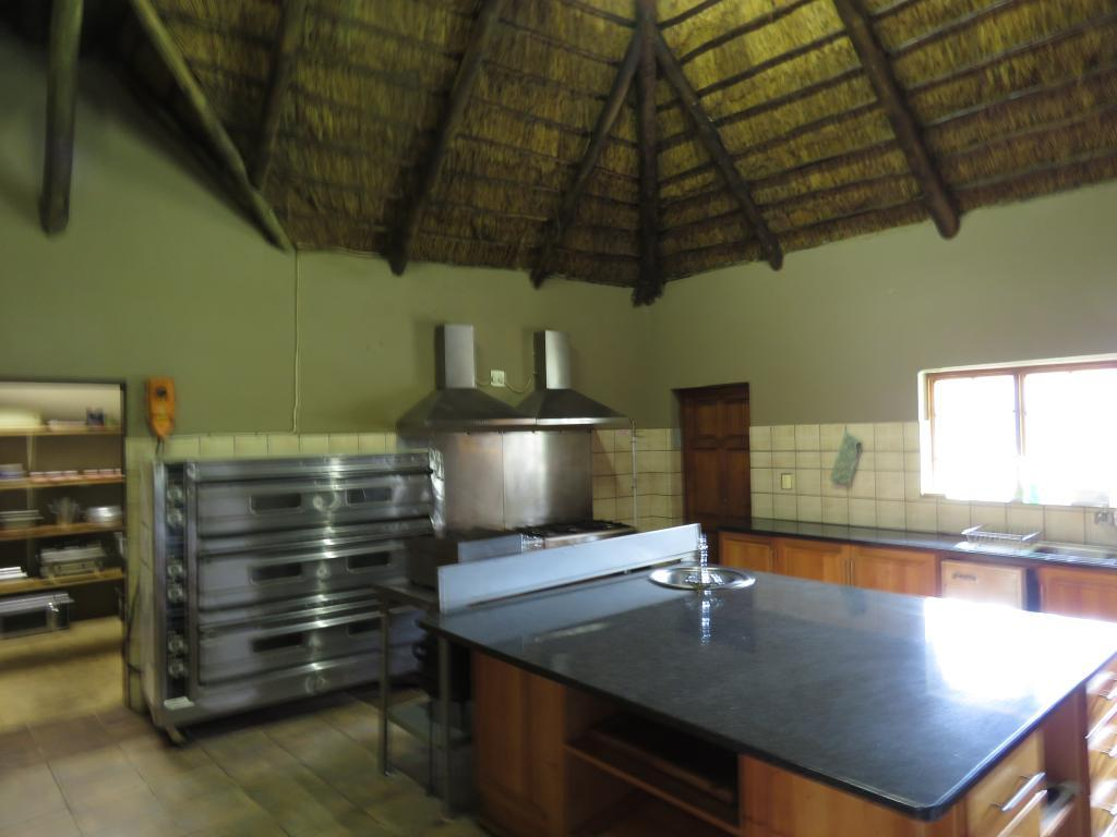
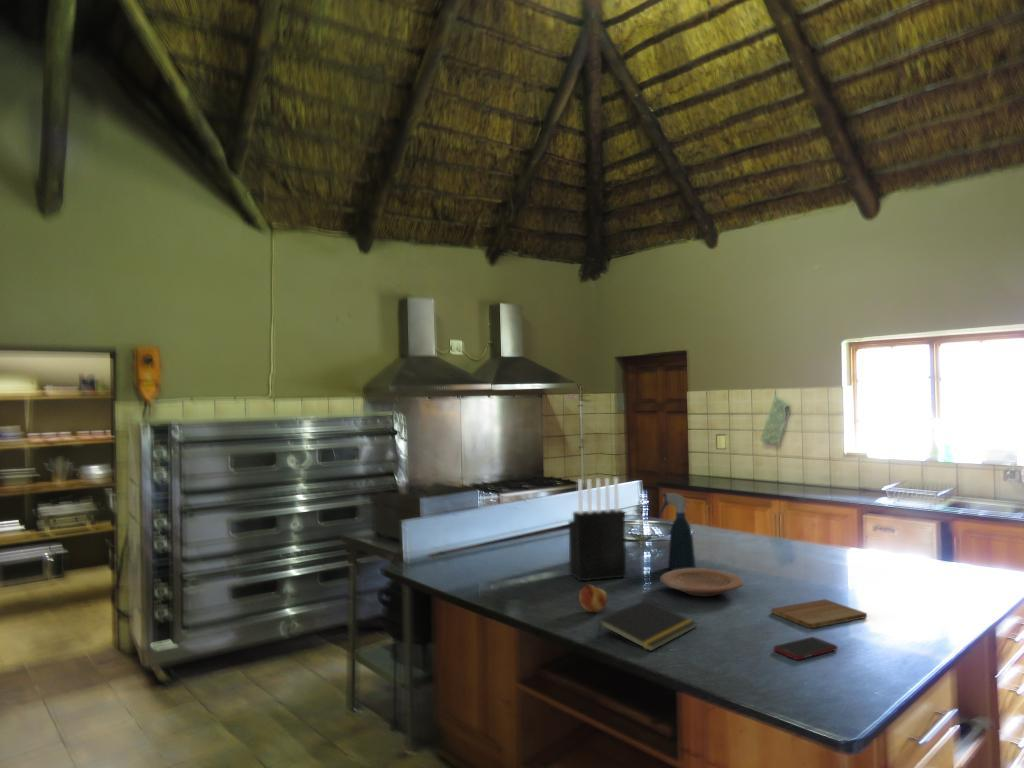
+ plate [659,567,745,598]
+ knife block [568,477,627,582]
+ fruit [578,583,608,613]
+ cell phone [773,636,839,661]
+ spray bottle [658,492,697,571]
+ notepad [597,599,697,652]
+ cutting board [770,598,868,629]
